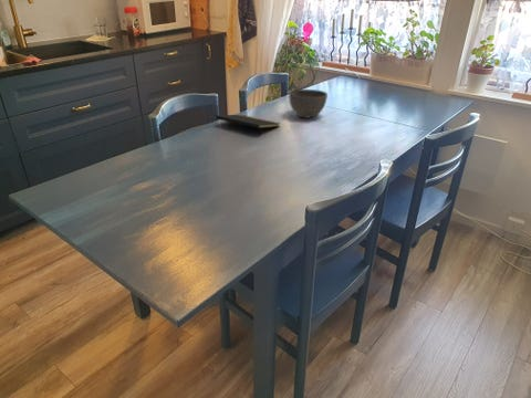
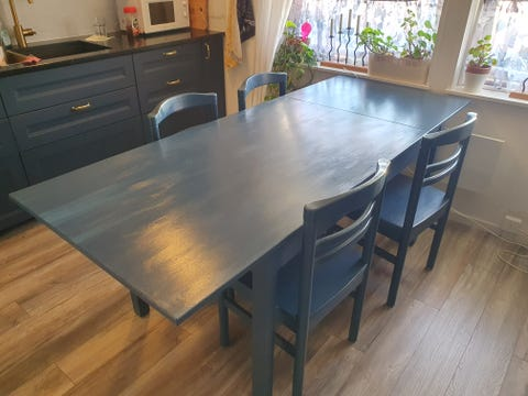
- bowl [288,88,329,119]
- notepad [215,114,281,137]
